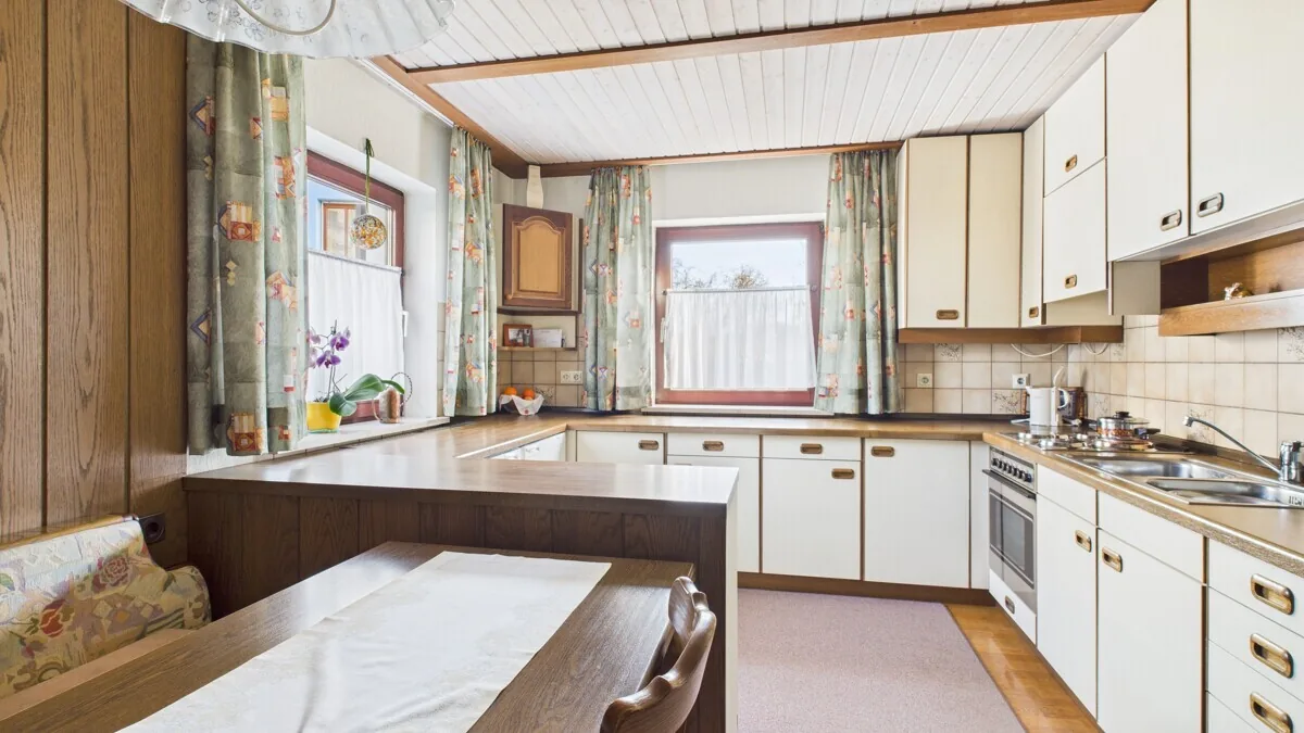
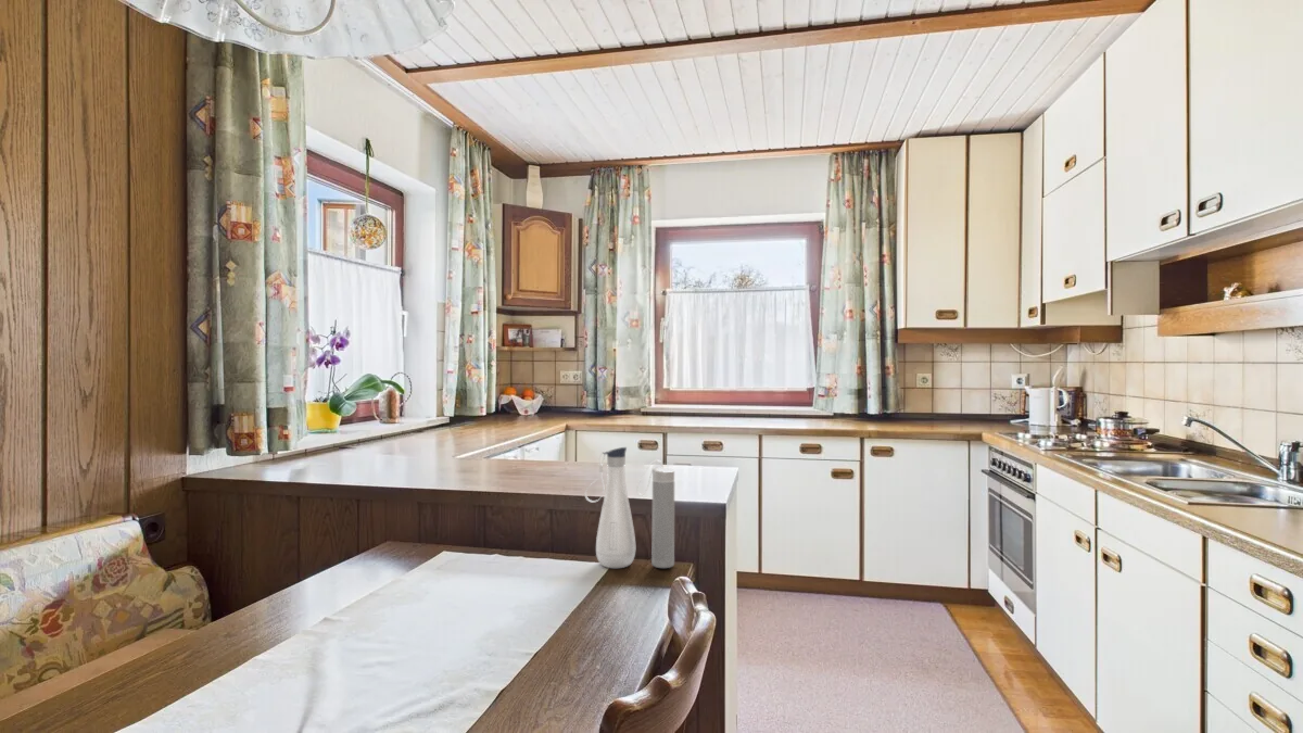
+ water bottle [584,446,675,569]
